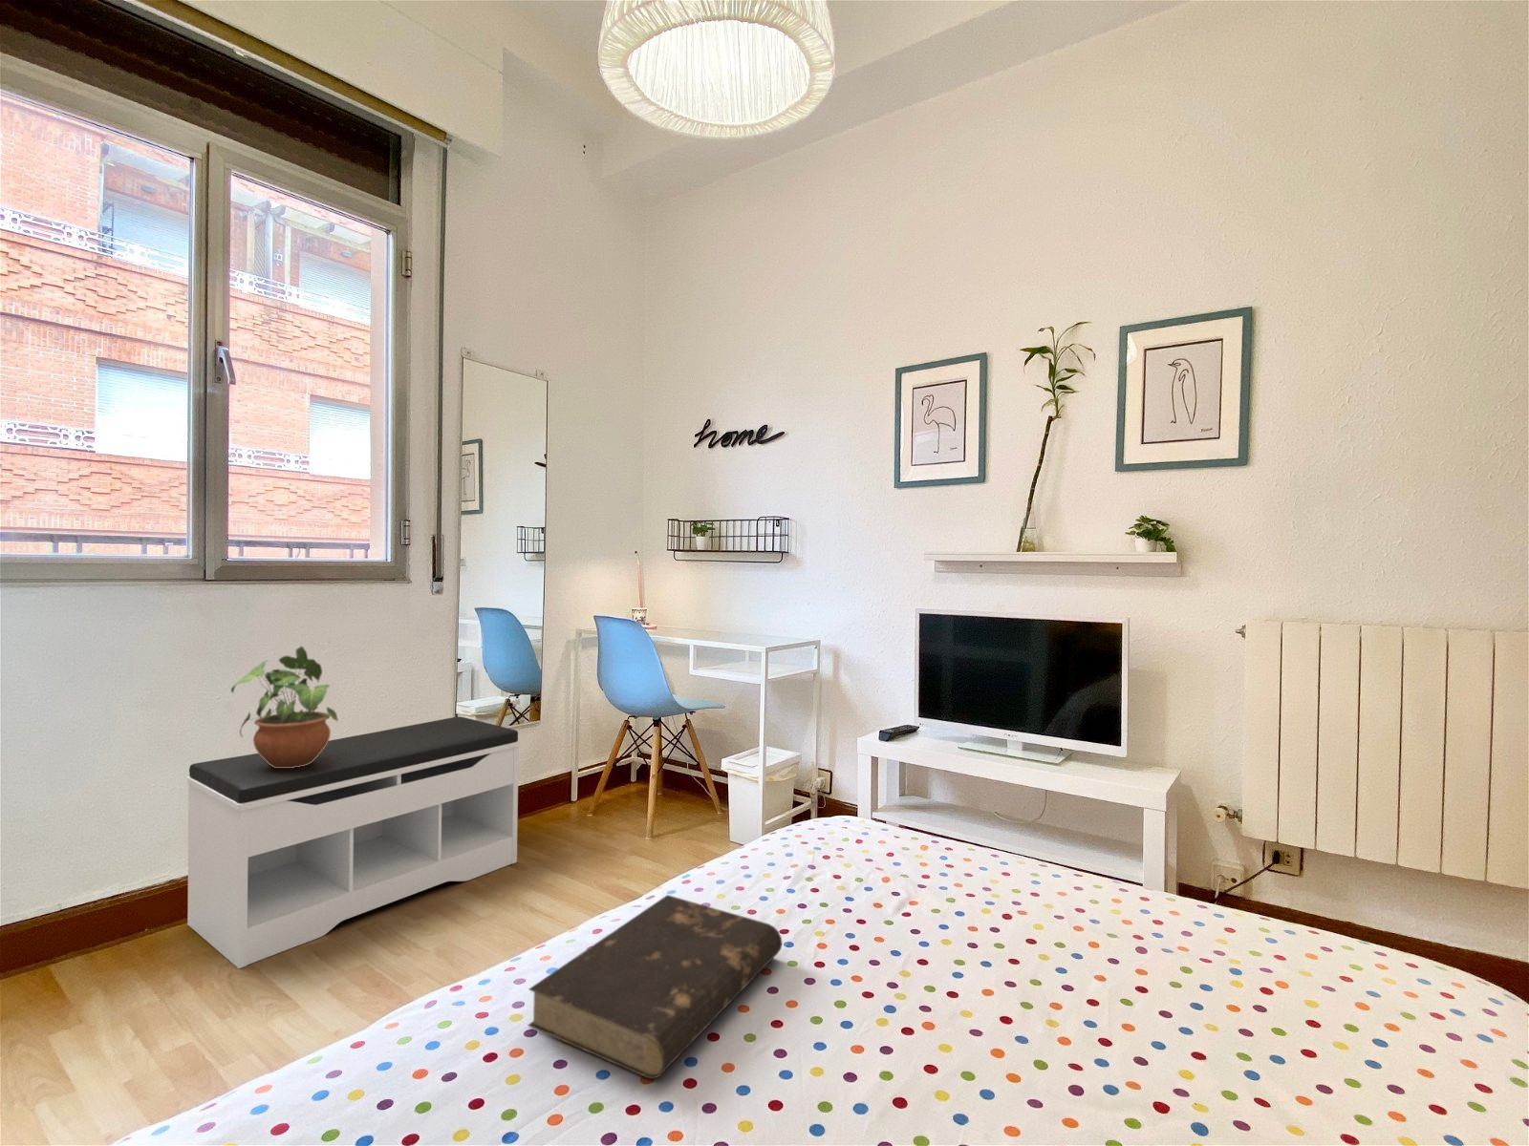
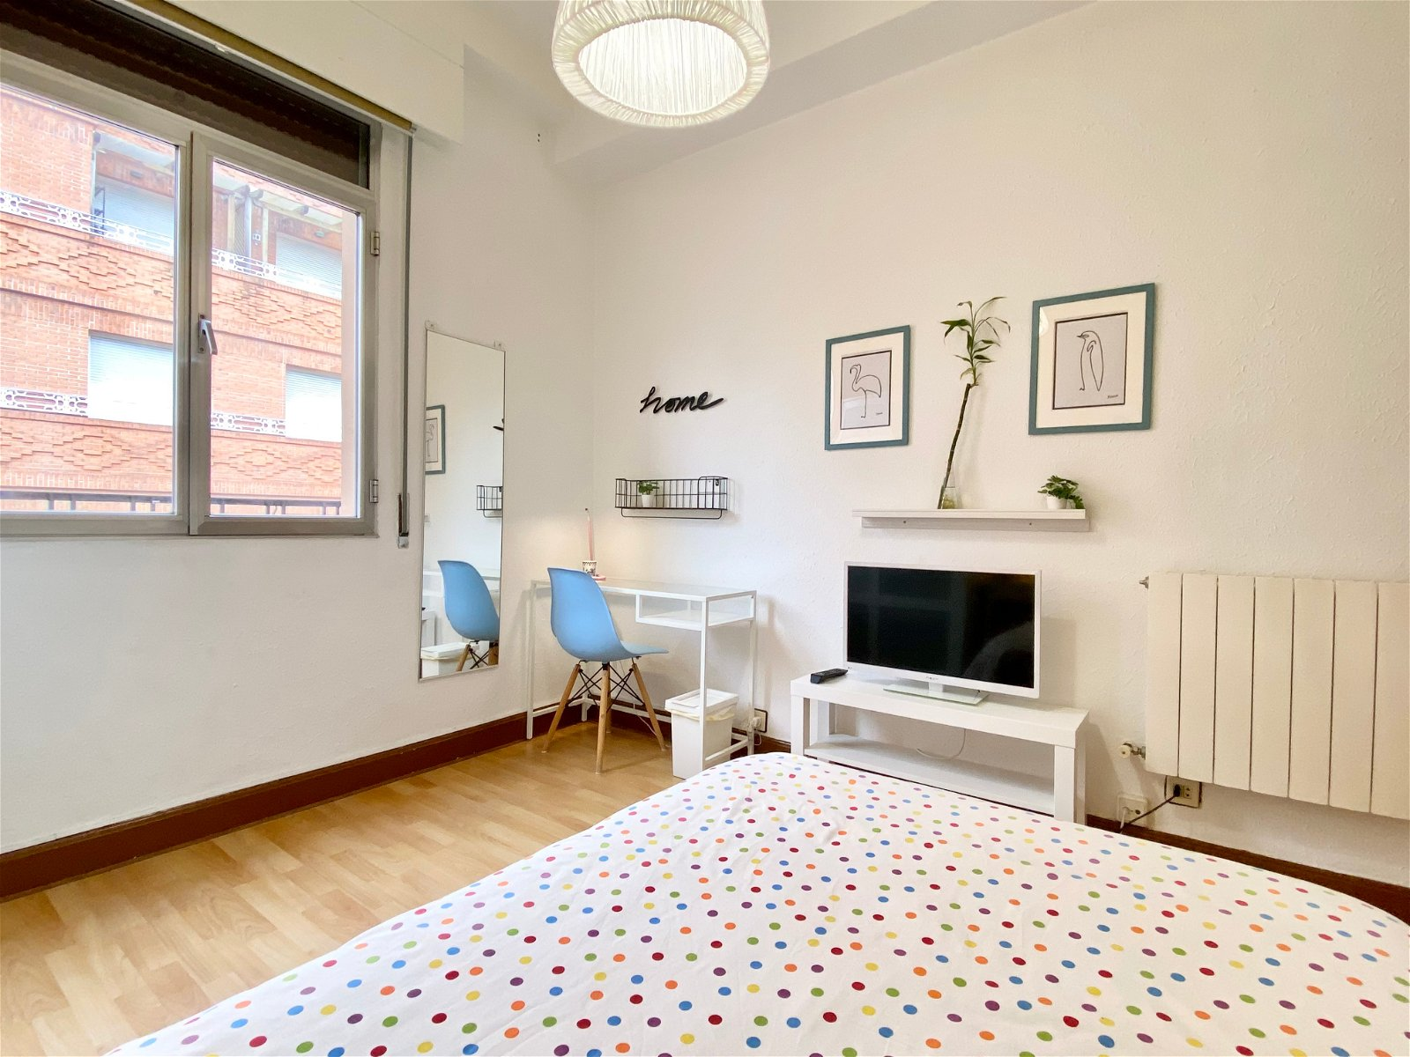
- potted plant [230,645,340,768]
- book [526,894,783,1080]
- bench [187,715,521,969]
